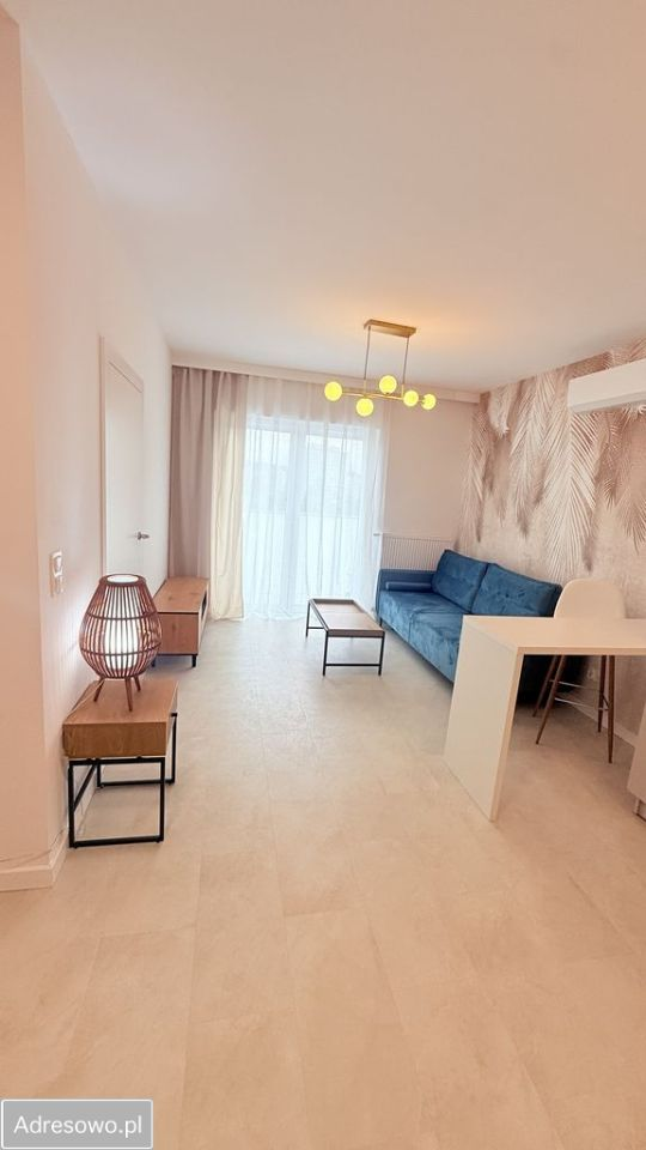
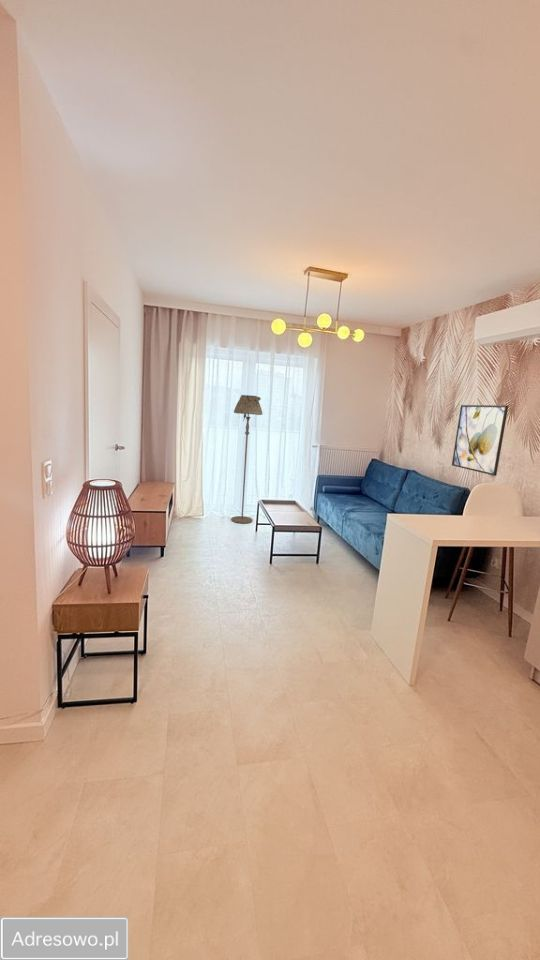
+ floor lamp [230,394,263,524]
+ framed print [451,404,509,477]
